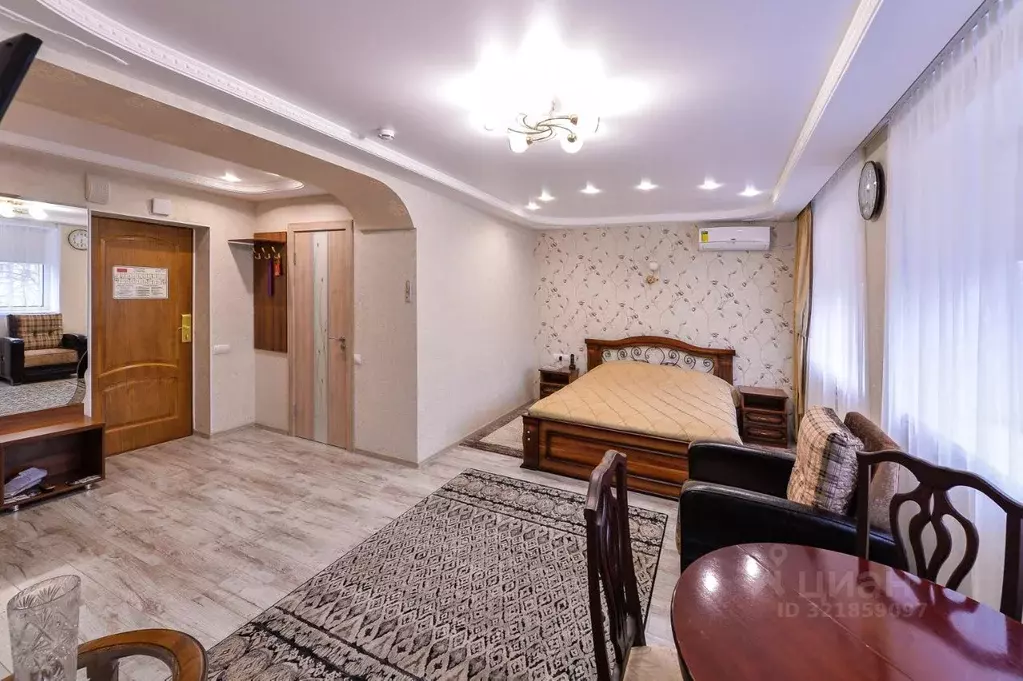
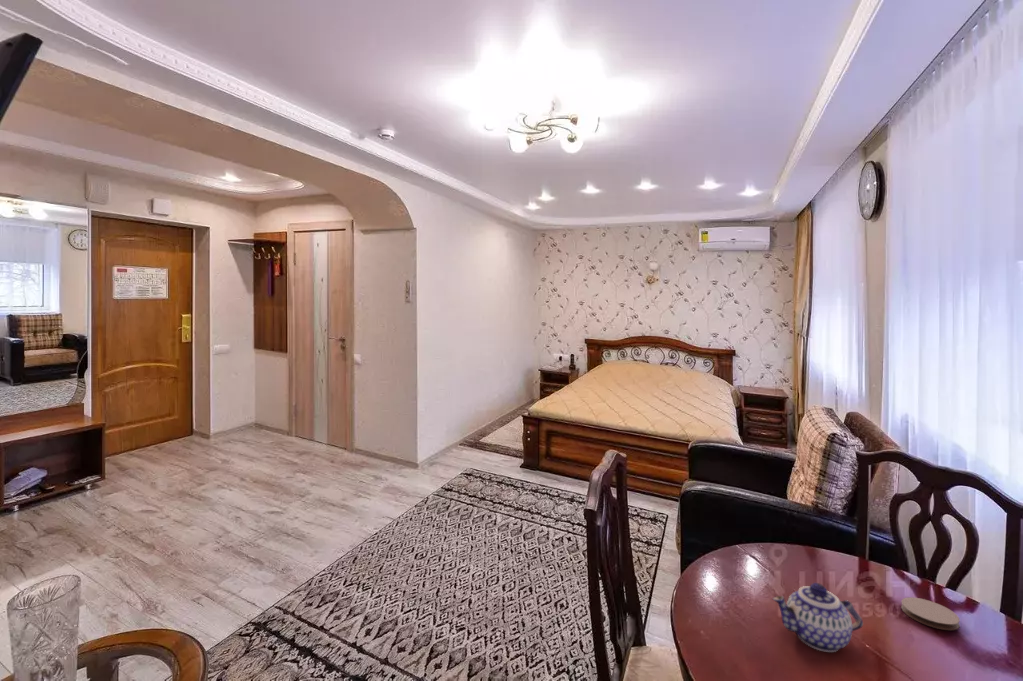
+ coaster [900,596,961,631]
+ teapot [771,582,864,653]
